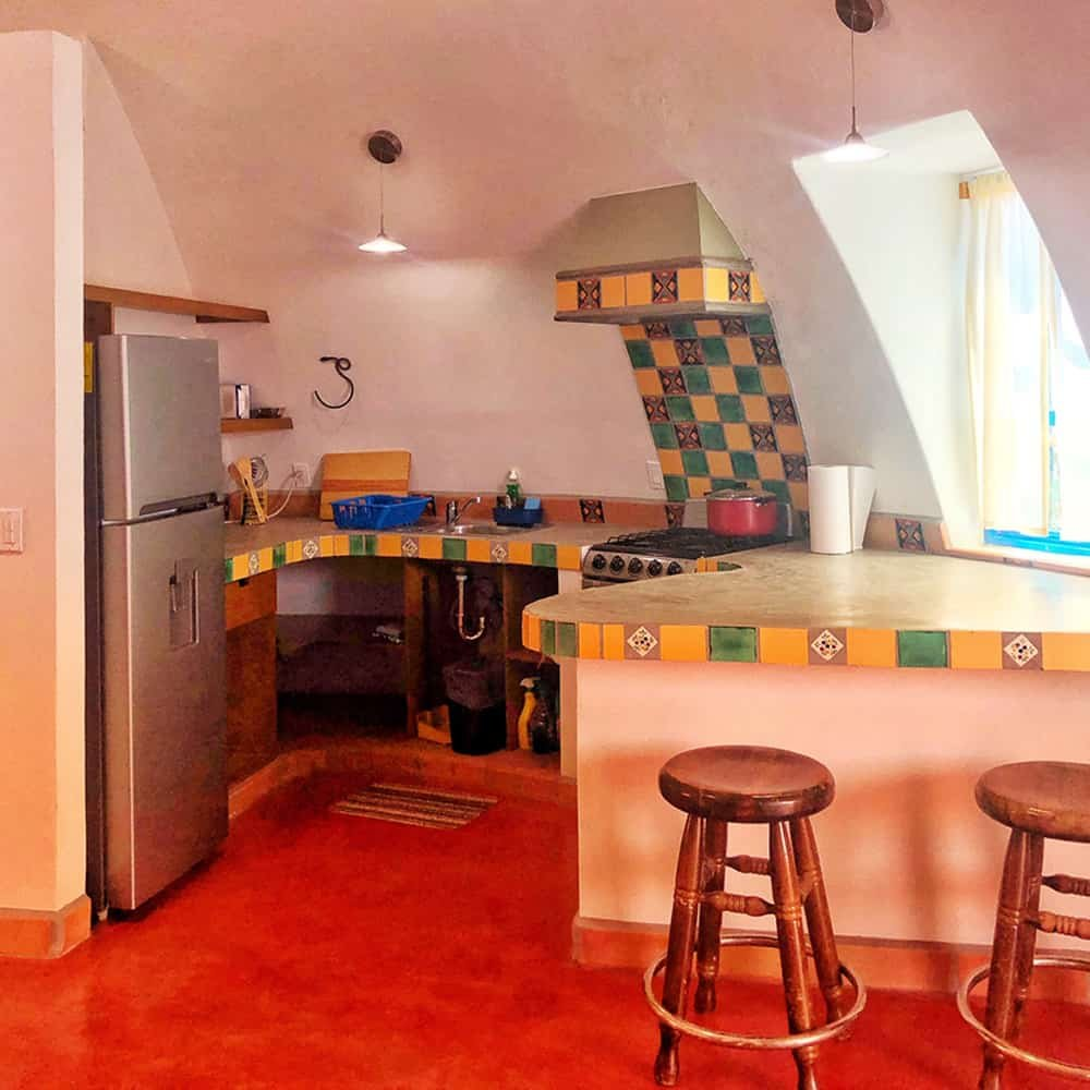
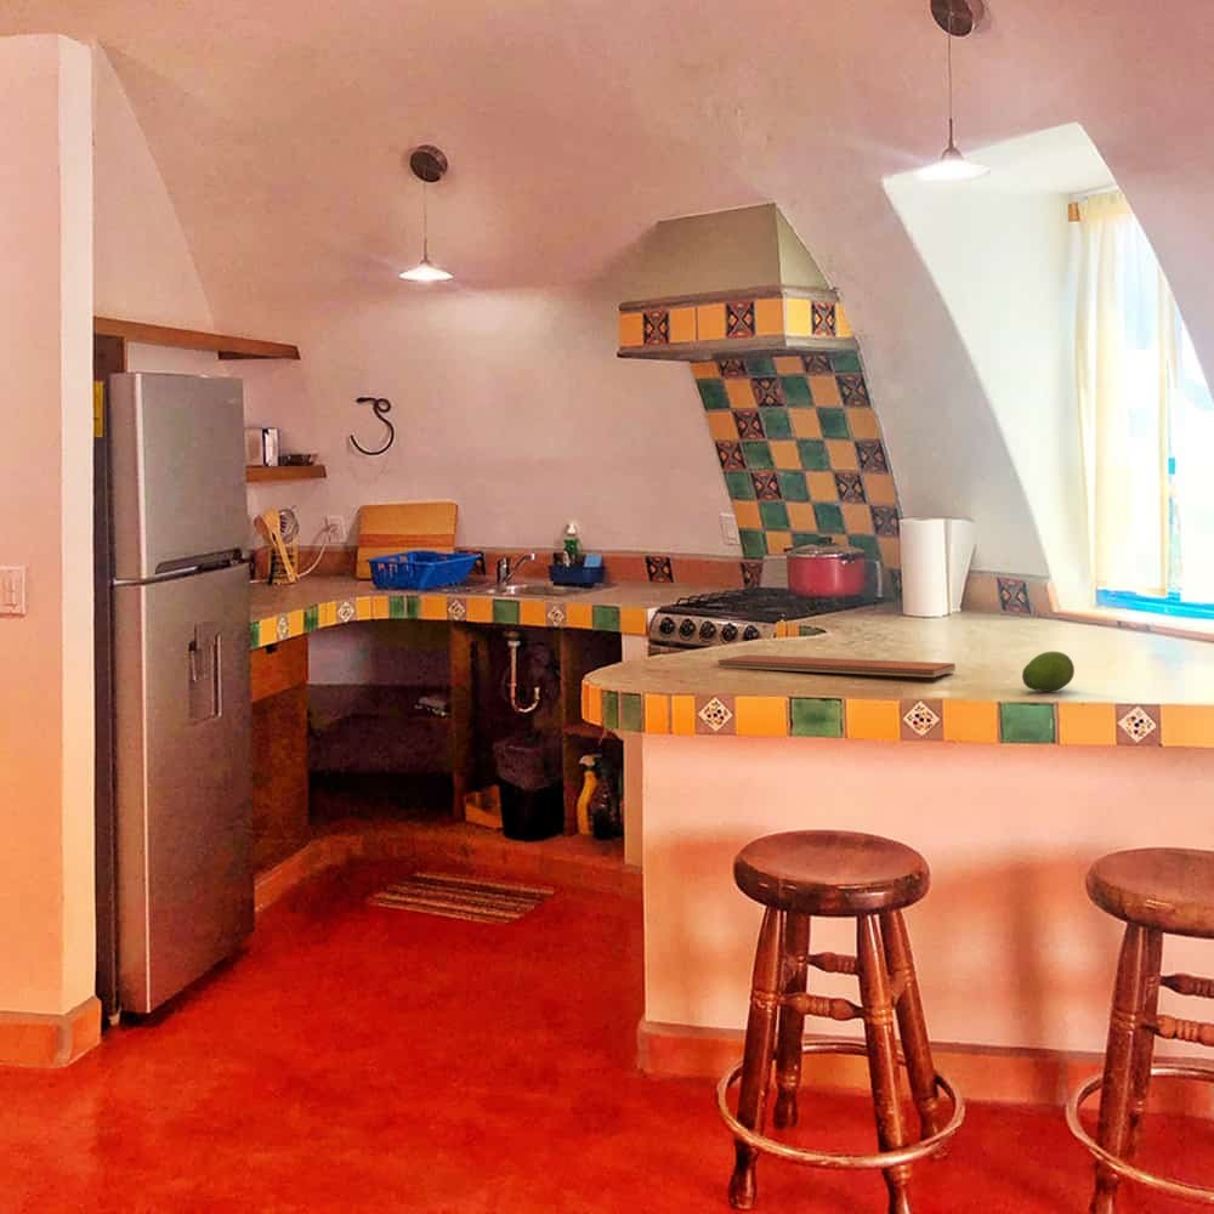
+ chopping board [716,653,957,679]
+ fruit [1021,651,1076,692]
